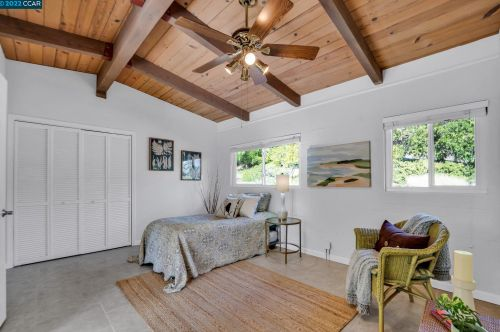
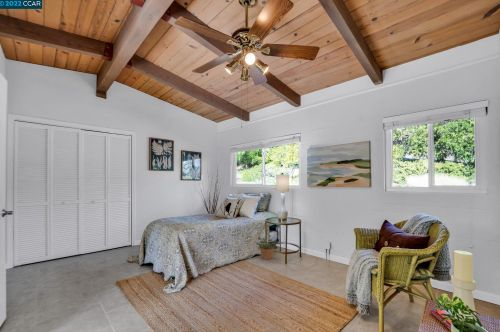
+ potted plant [255,234,277,261]
